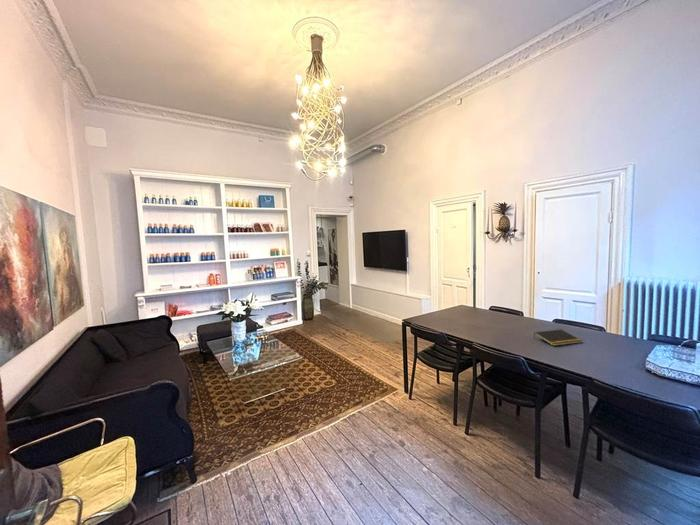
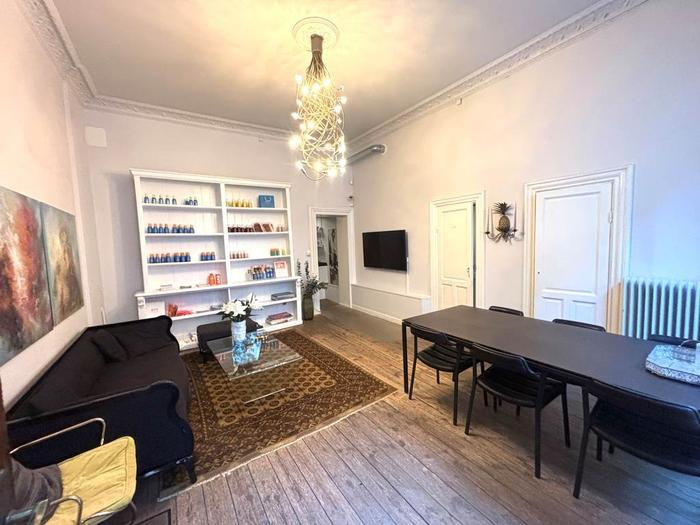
- notepad [533,328,583,347]
